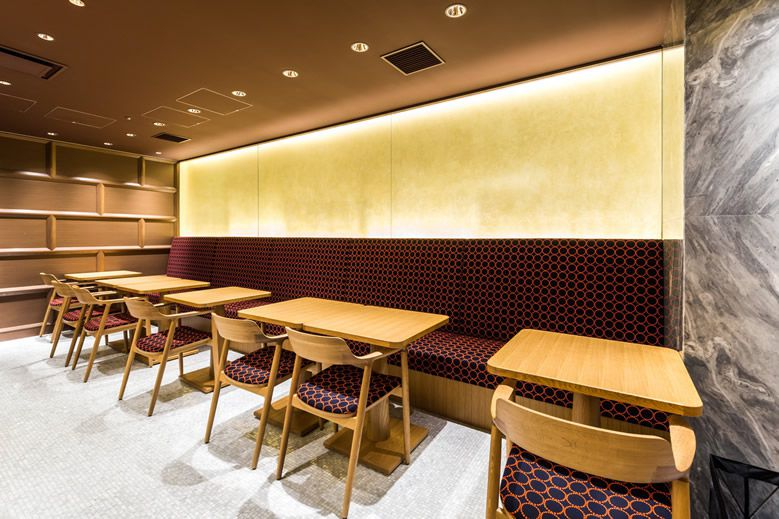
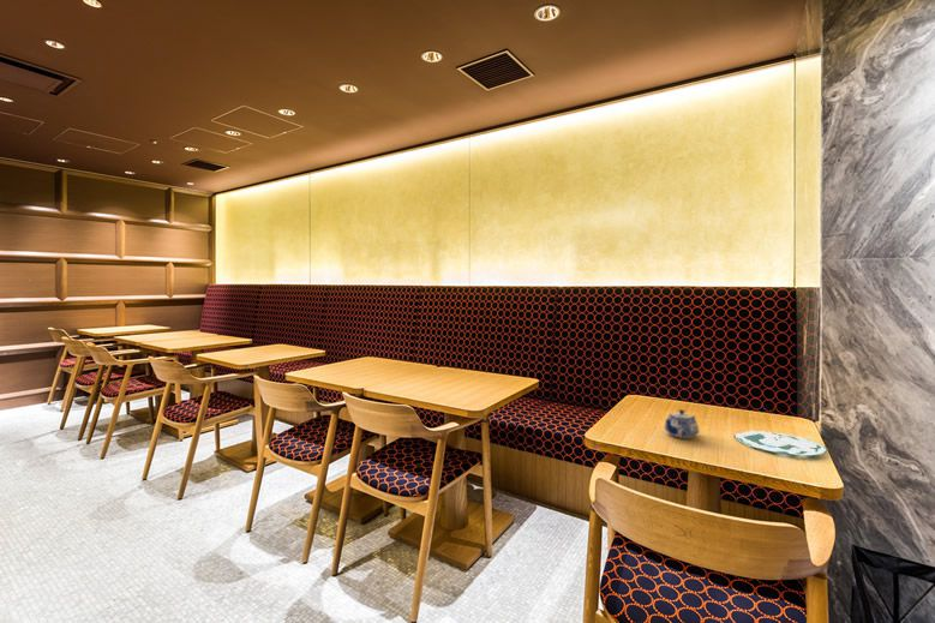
+ teapot [664,408,700,439]
+ plate [733,430,828,456]
